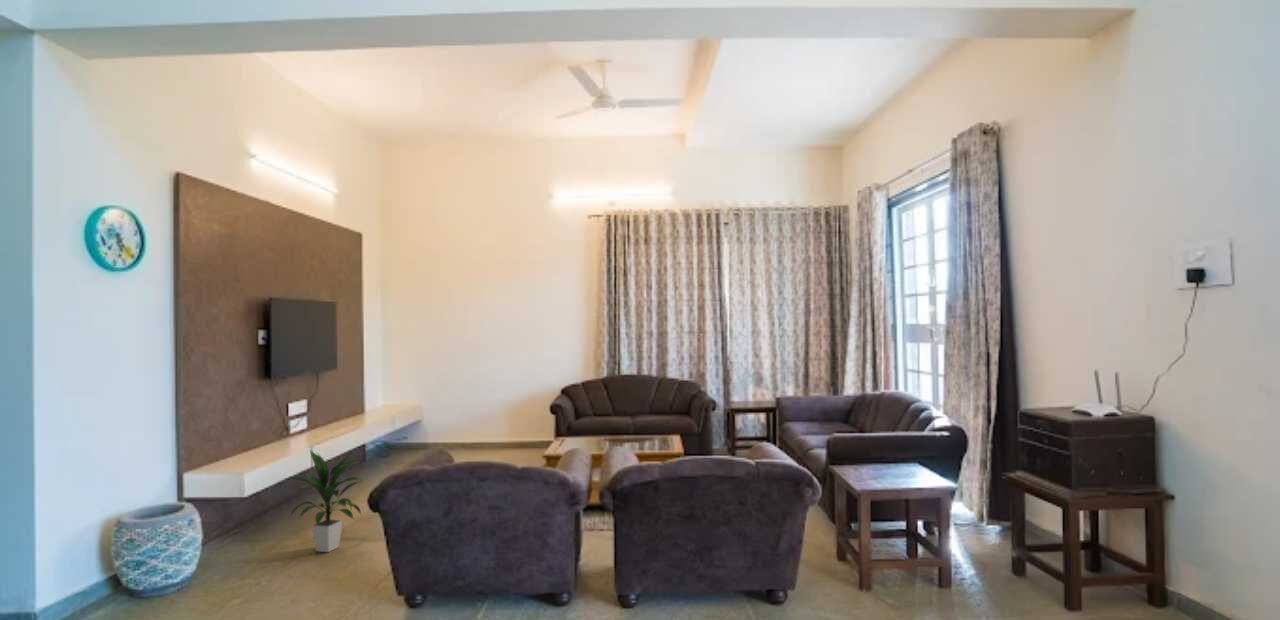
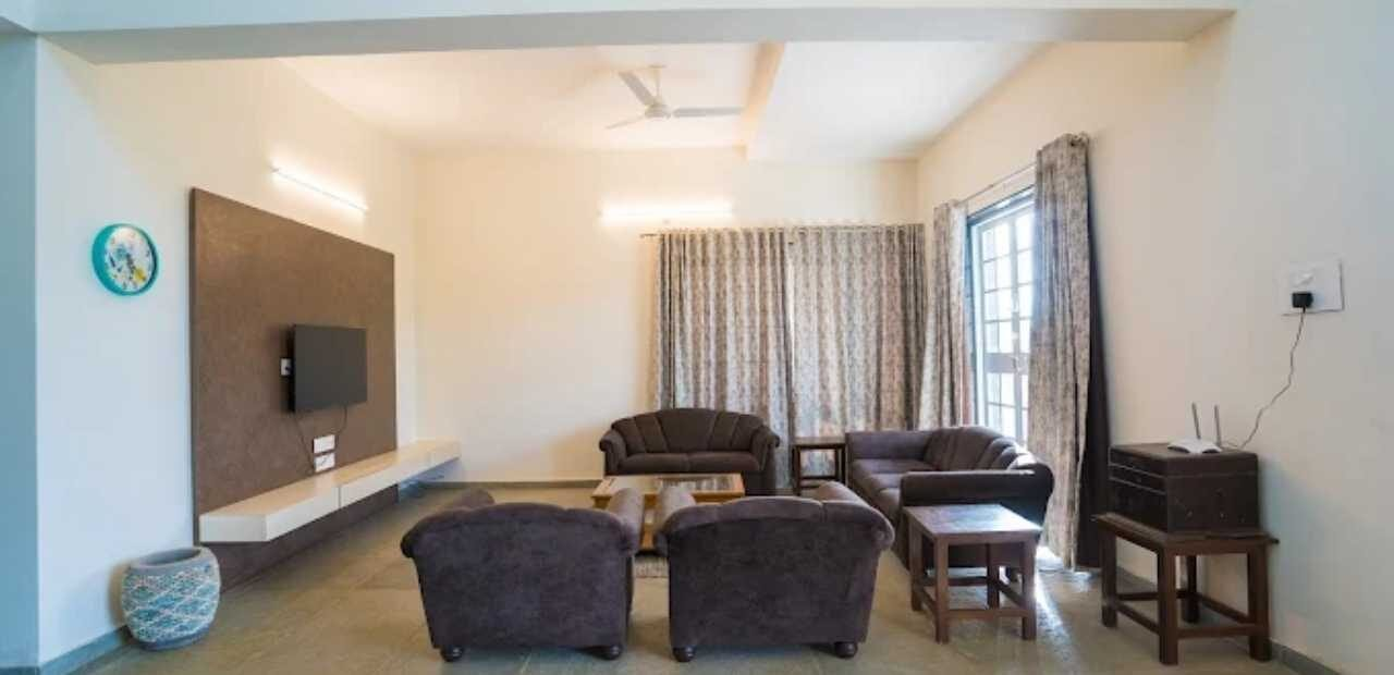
- indoor plant [279,449,364,553]
